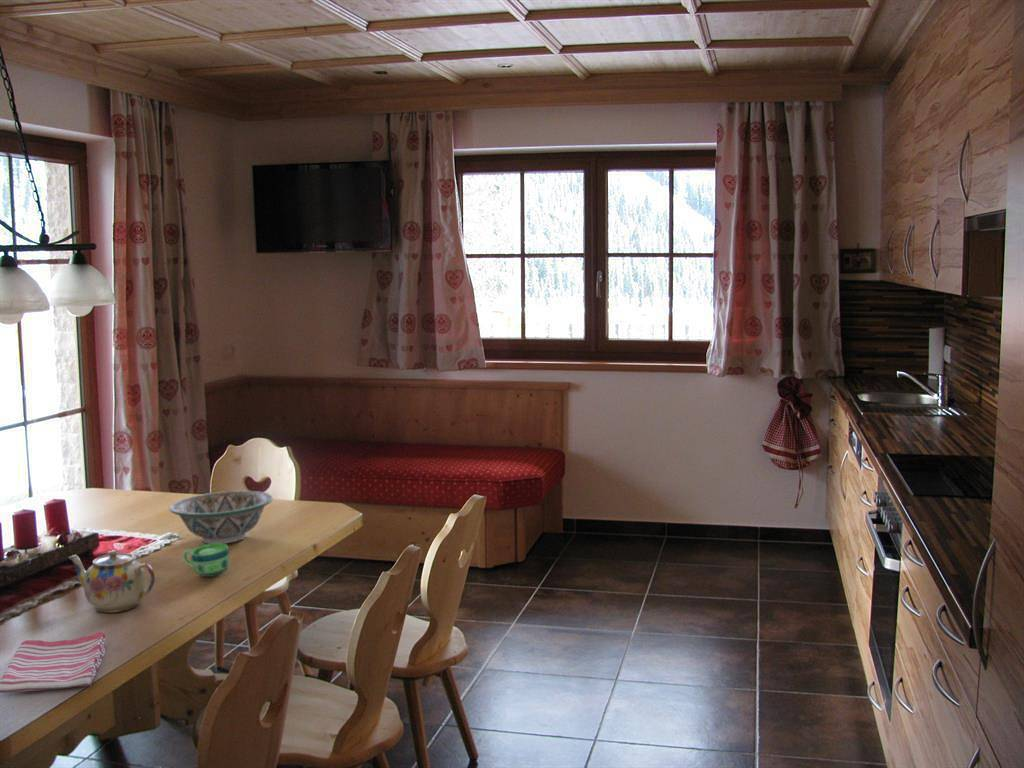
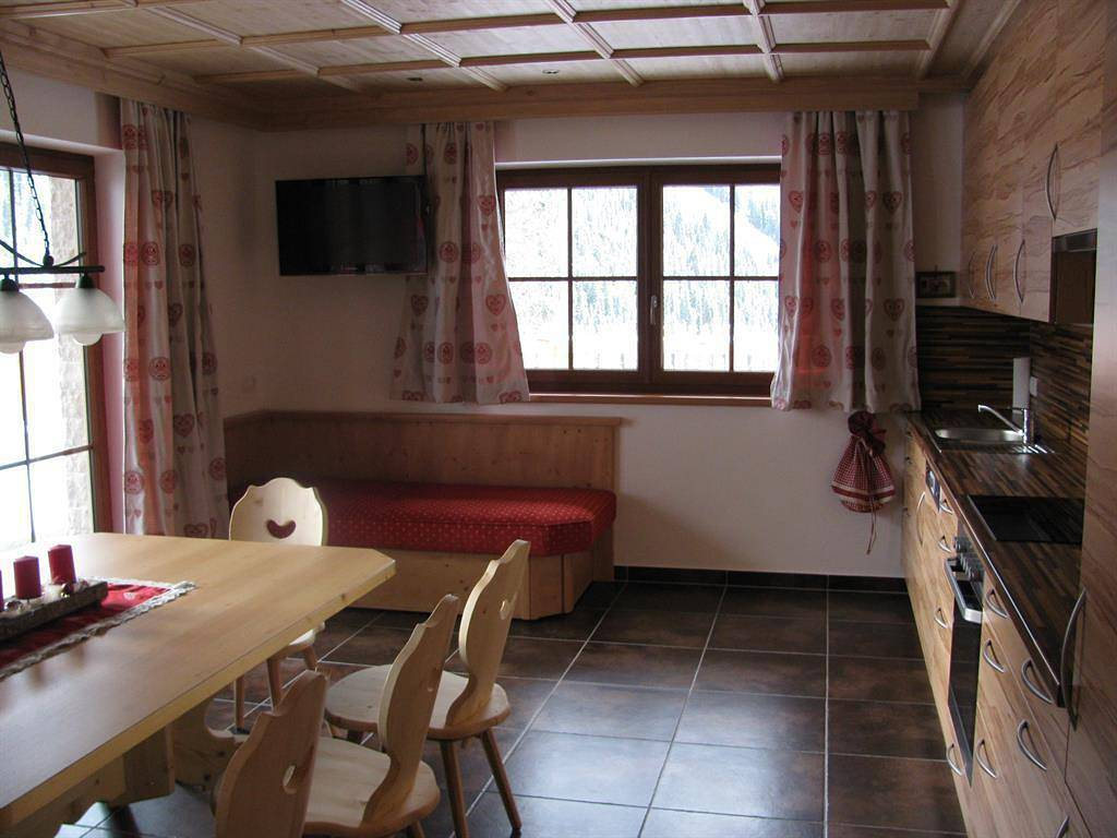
- cup [182,543,230,578]
- teapot [68,549,156,614]
- dish towel [0,630,107,694]
- decorative bowl [169,490,274,544]
